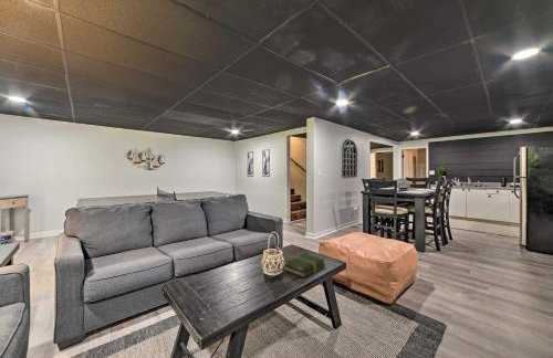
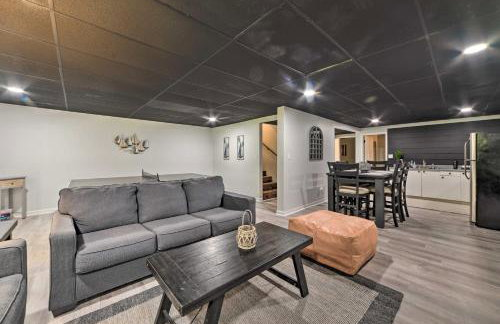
- book [283,253,326,278]
